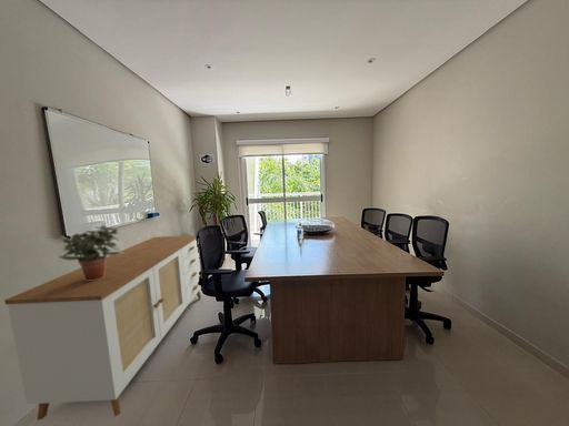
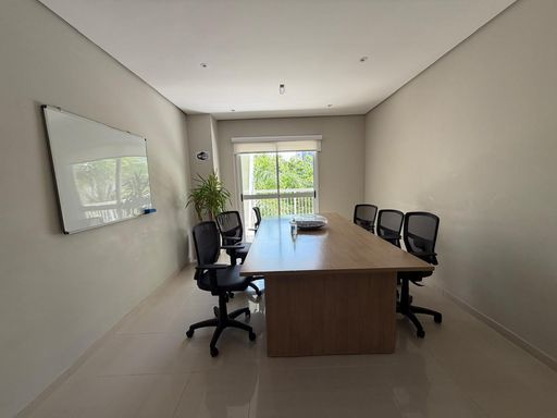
- potted plant [58,224,123,281]
- sideboard [3,234,202,422]
